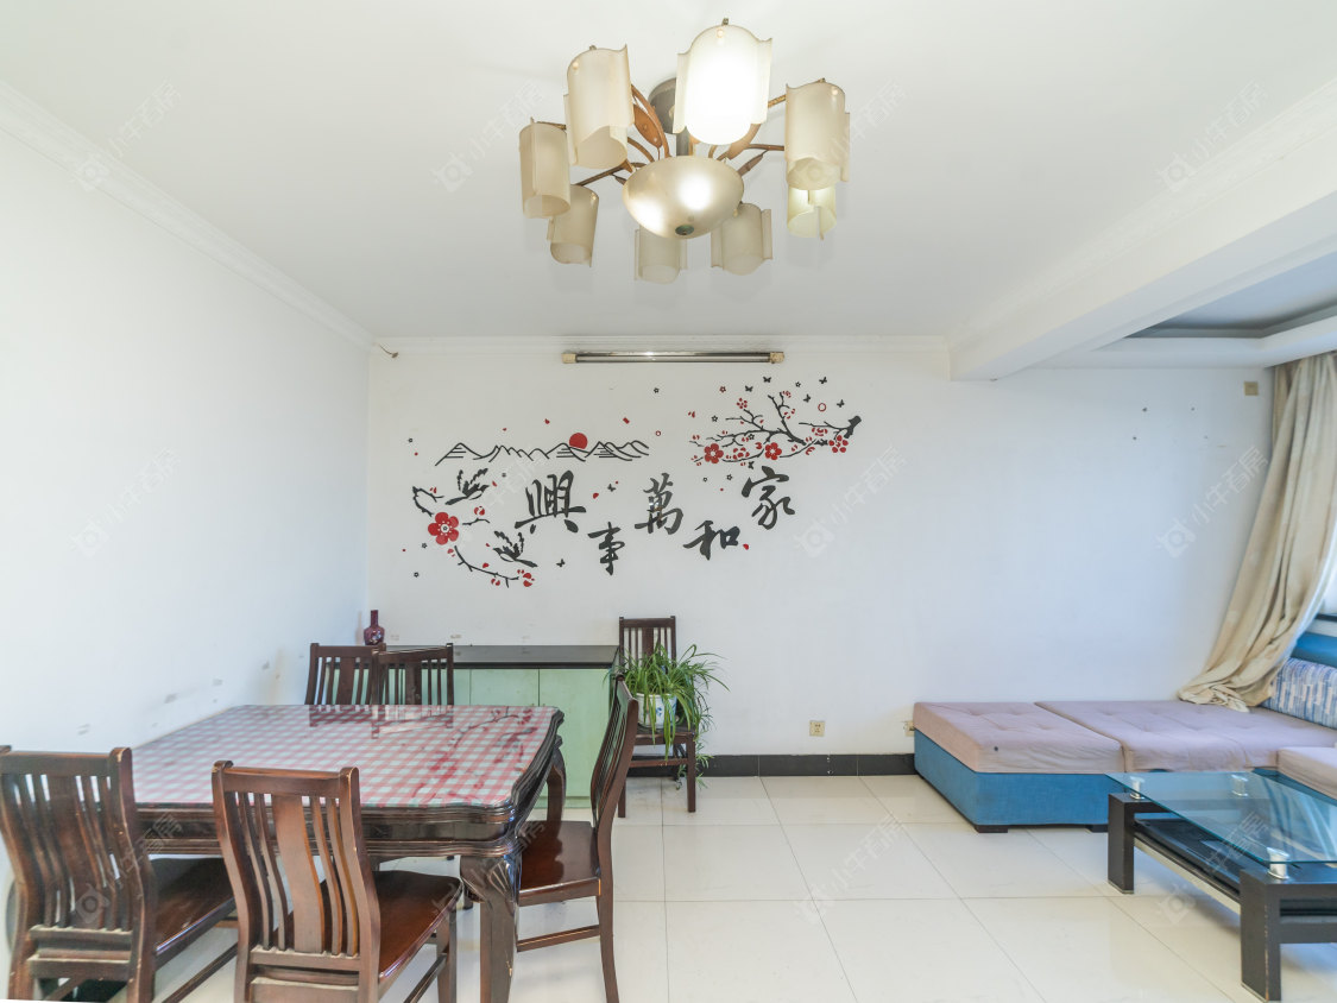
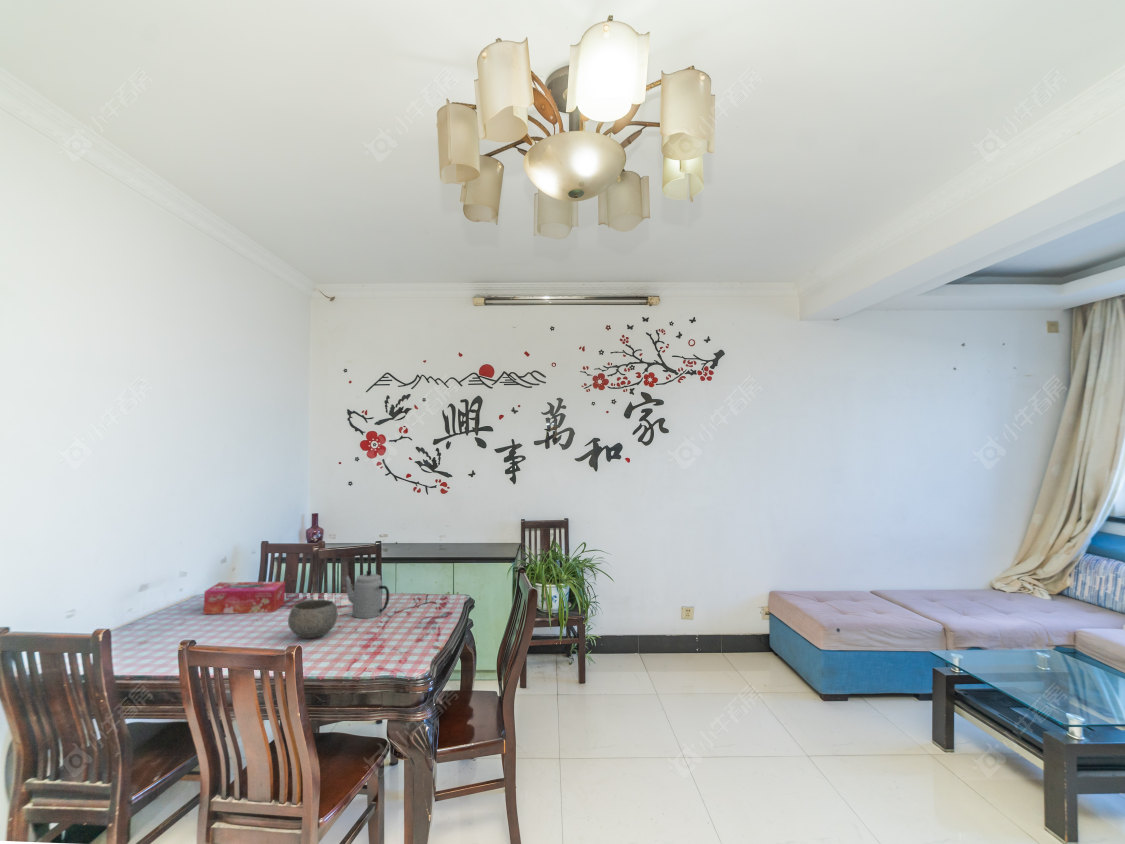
+ teapot [344,569,390,619]
+ bowl [287,599,339,639]
+ tissue box [203,581,286,615]
